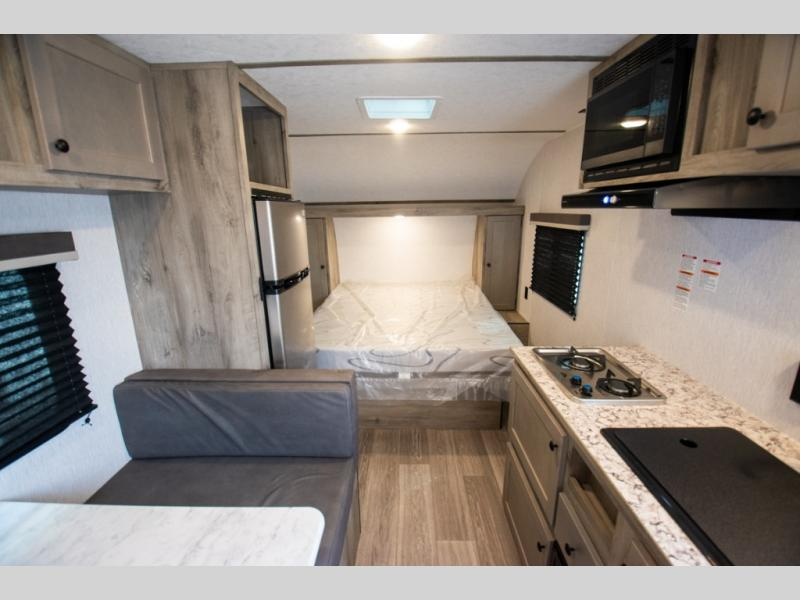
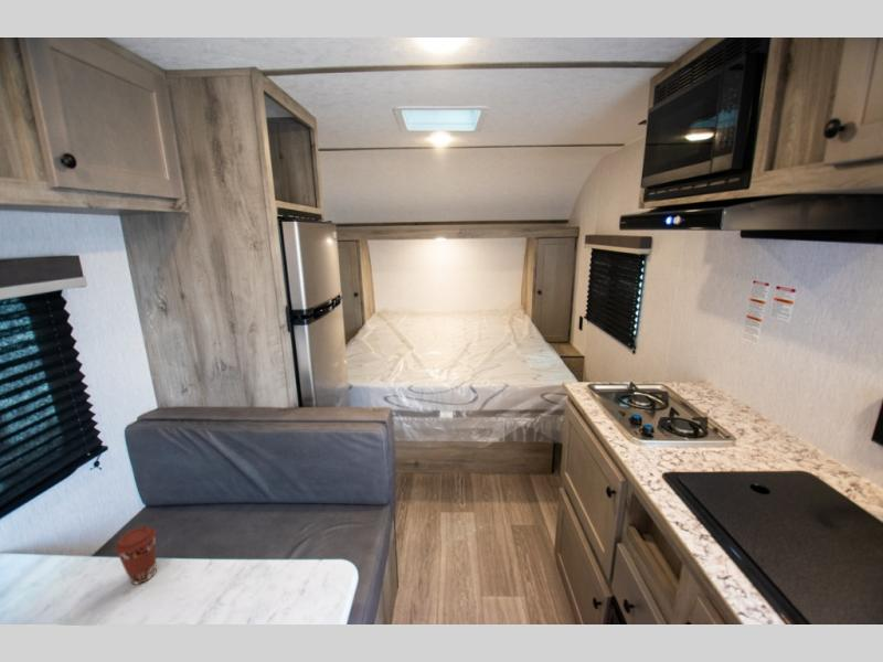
+ coffee cup [113,525,158,586]
